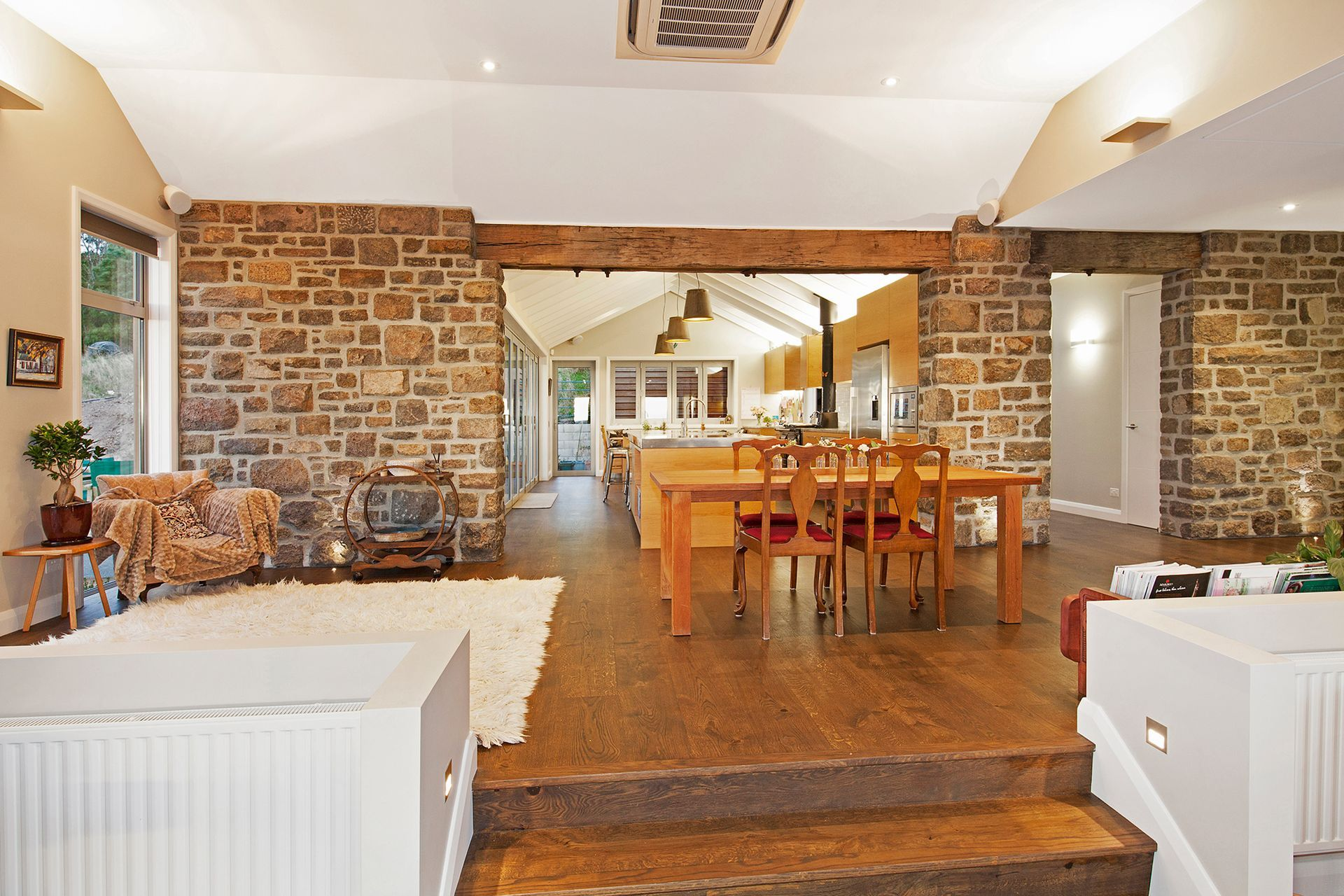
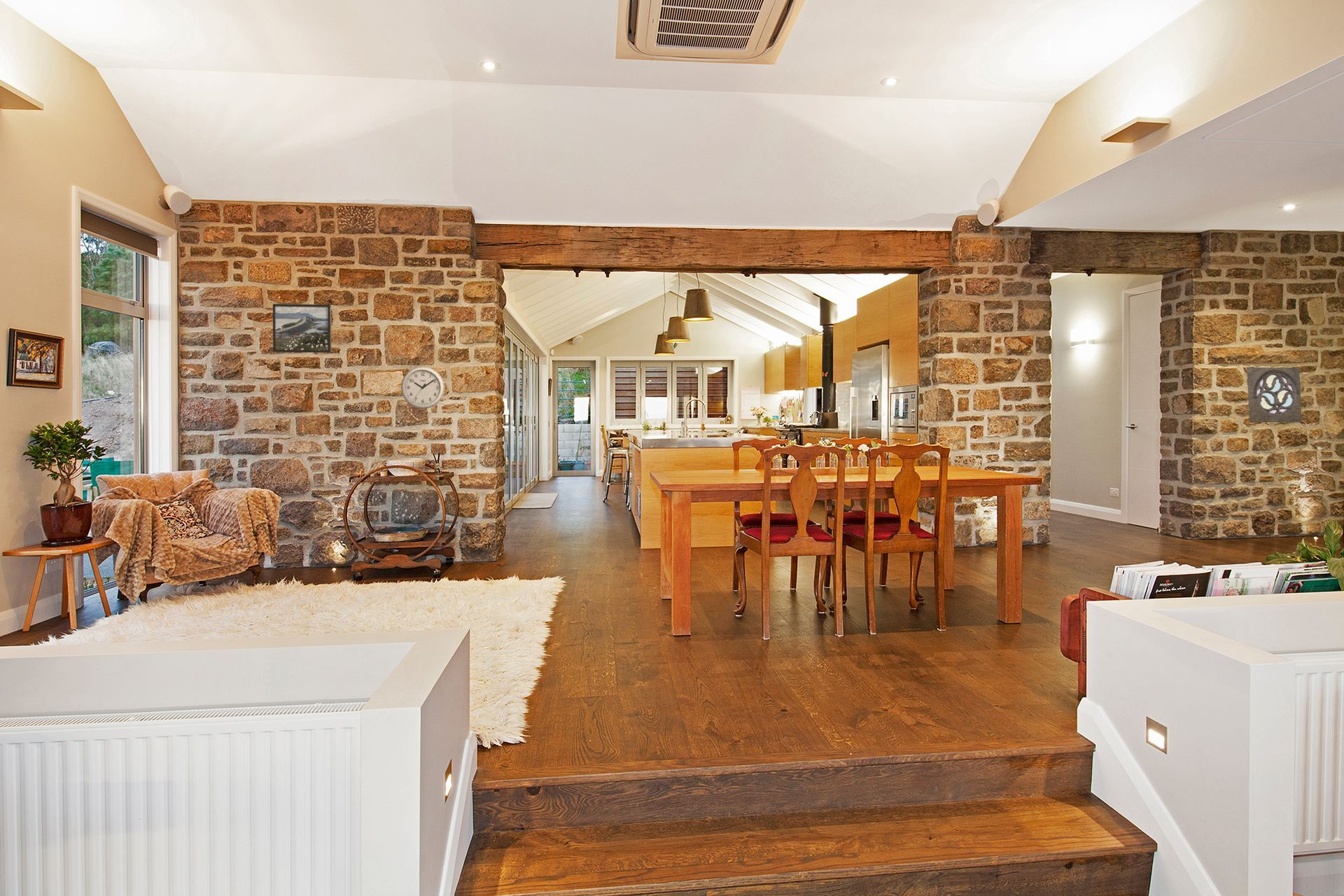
+ wall clock [400,366,445,409]
+ wall ornament [1246,367,1303,423]
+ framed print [272,303,332,353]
